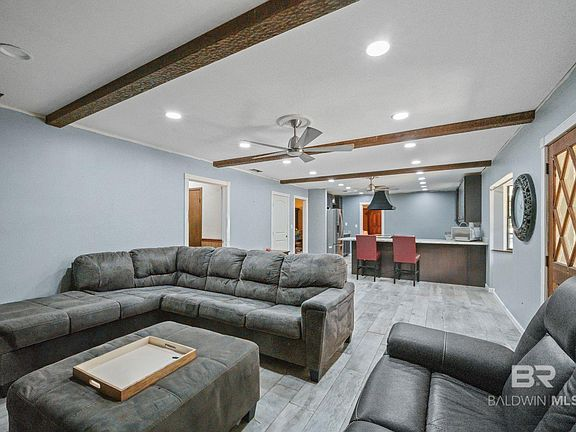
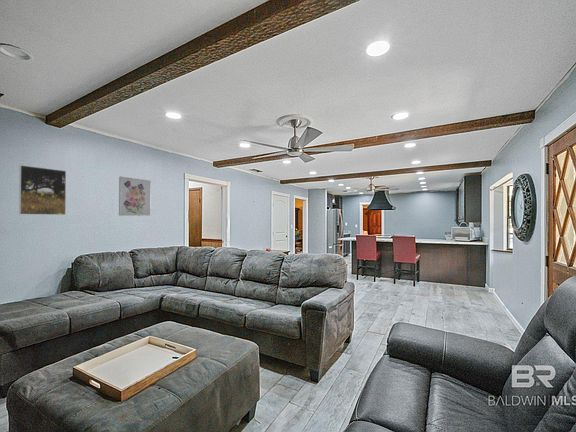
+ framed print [18,164,67,216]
+ wall art [118,175,152,217]
